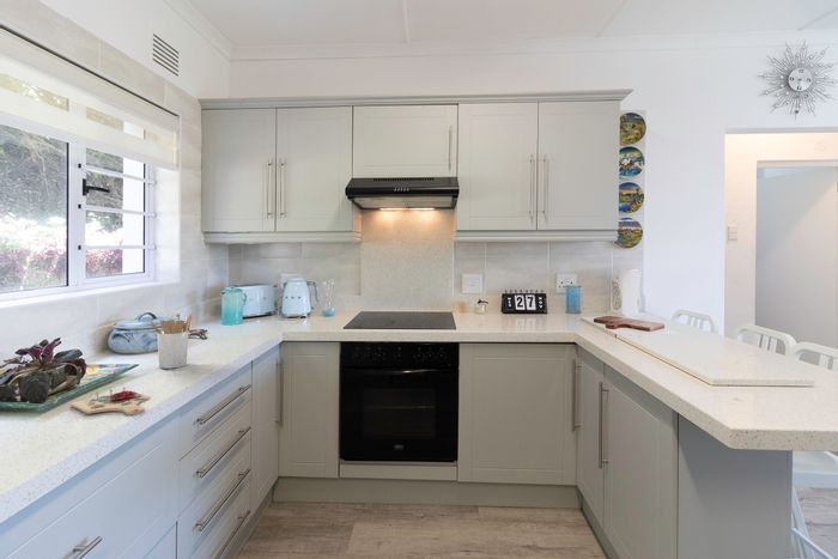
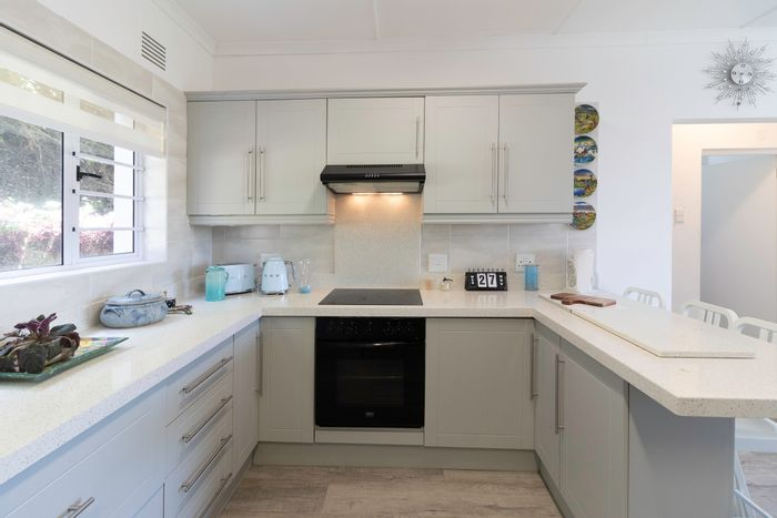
- cutting board [69,387,151,415]
- utensil holder [150,314,193,370]
